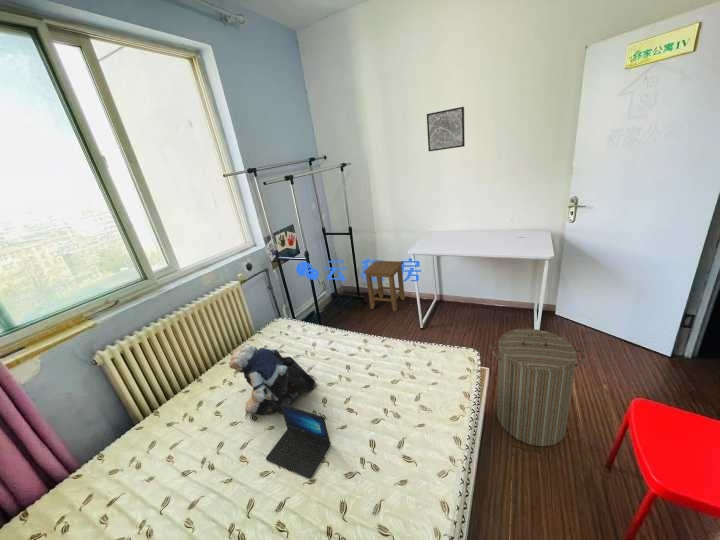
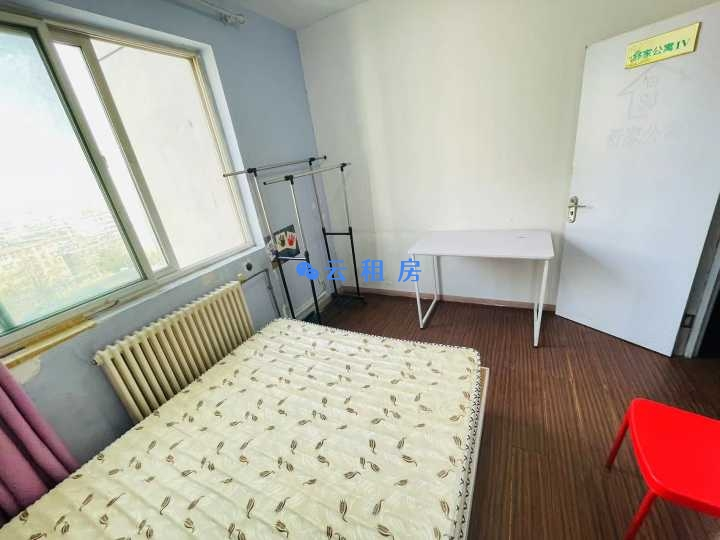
- stool [363,260,406,312]
- laptop [265,404,332,479]
- teddy bear [228,342,316,416]
- laundry hamper [489,328,586,447]
- wall art [426,106,466,152]
